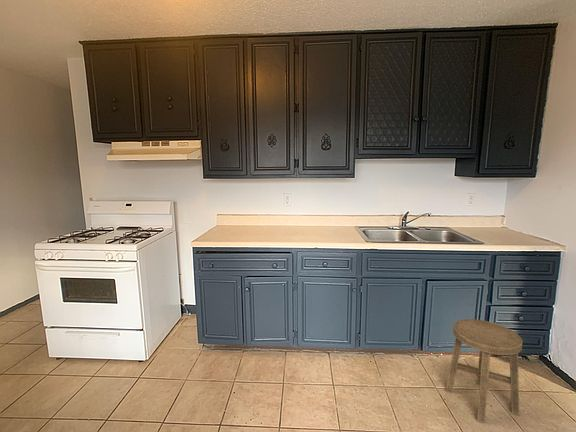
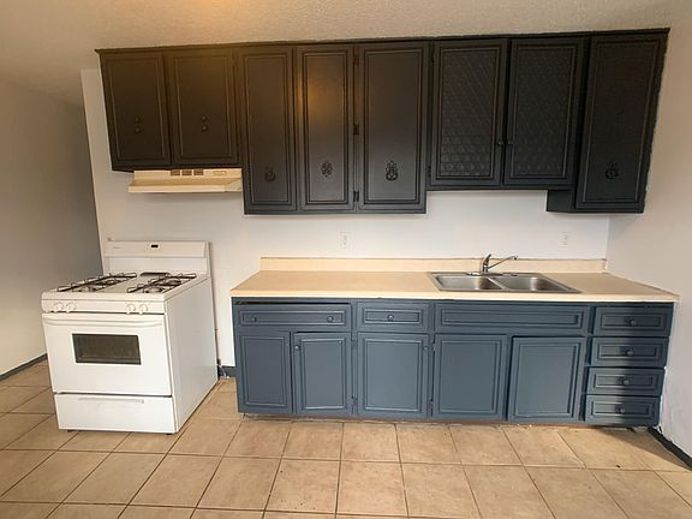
- stool [445,318,523,424]
